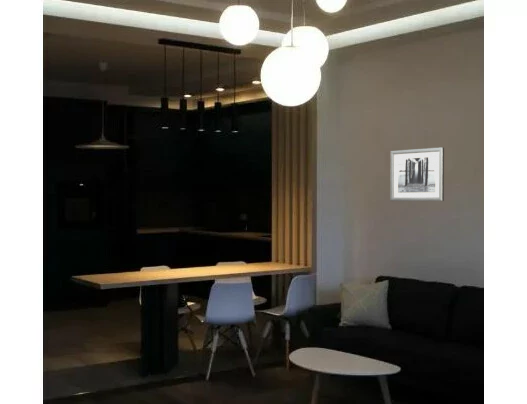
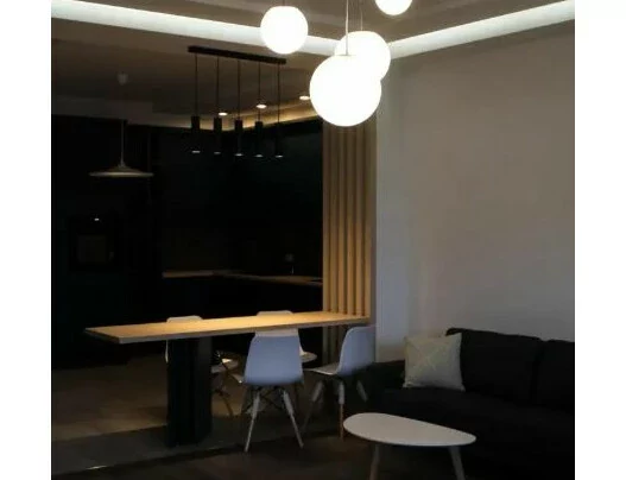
- wall art [389,146,445,202]
